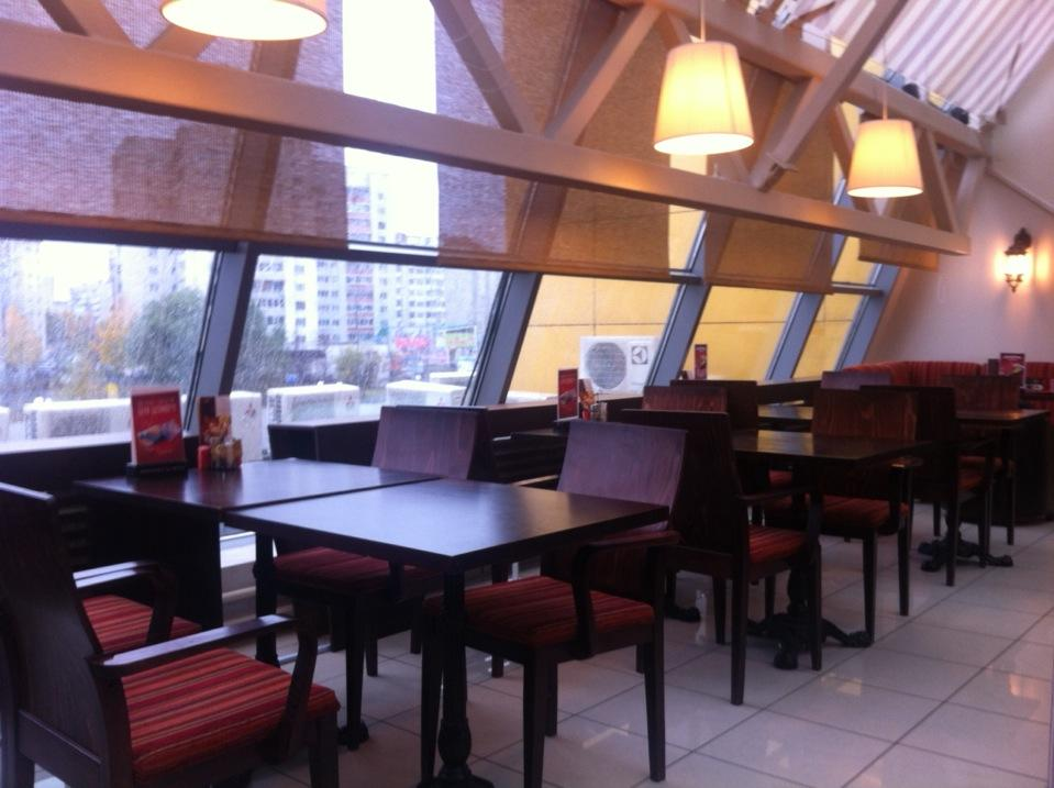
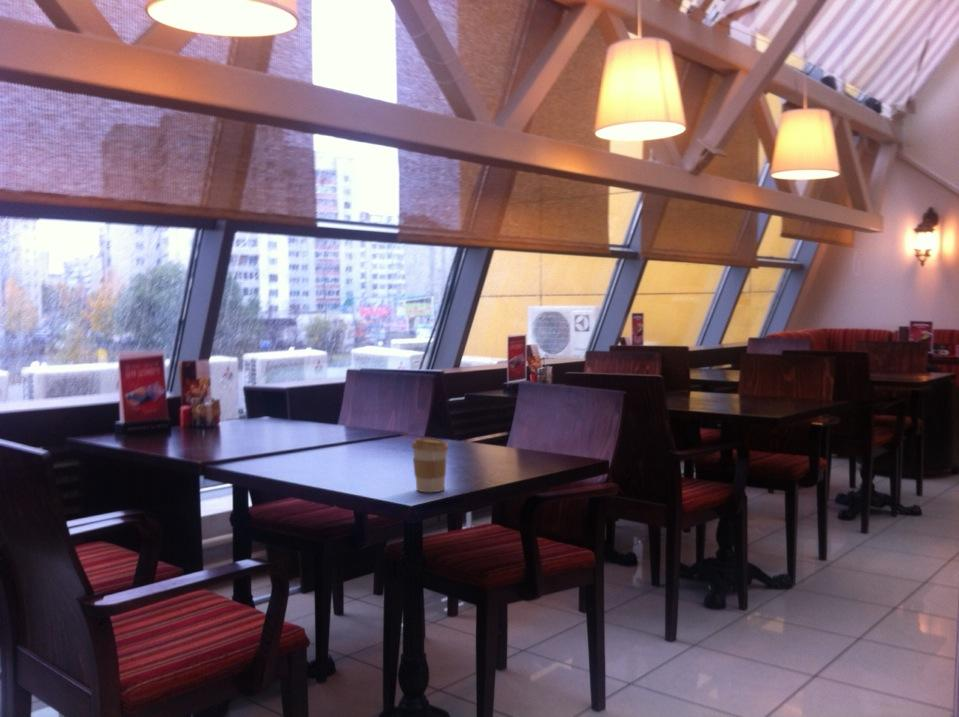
+ coffee cup [411,437,450,493]
